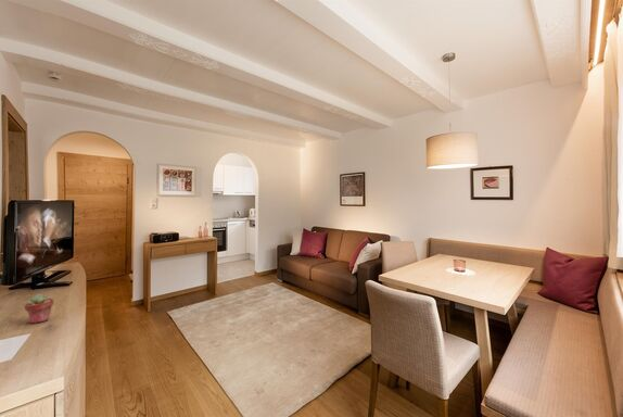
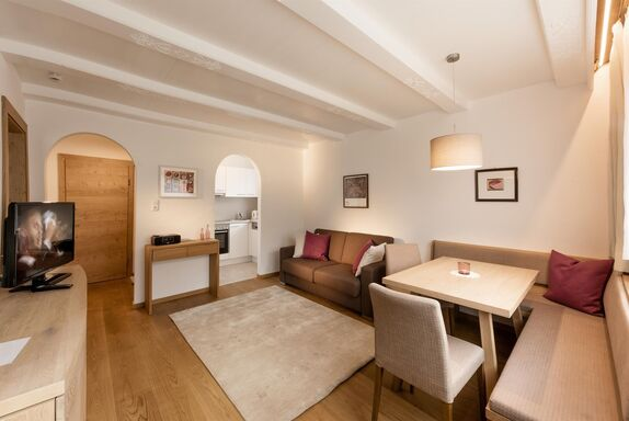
- potted succulent [23,293,54,325]
